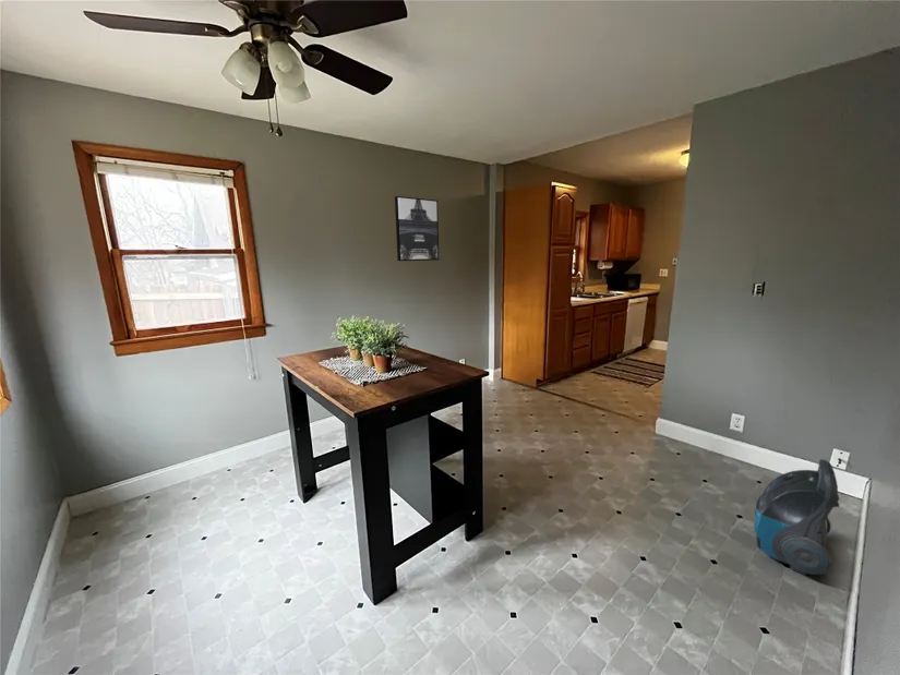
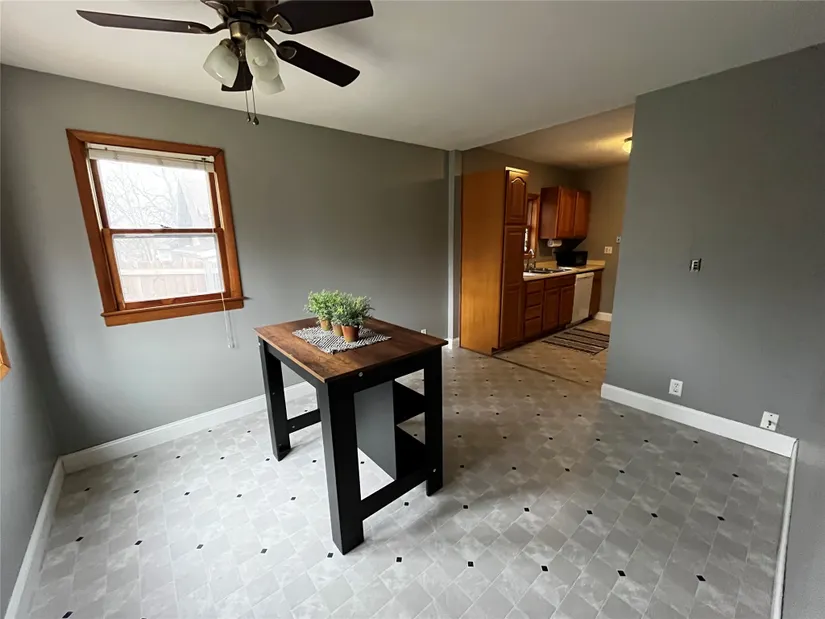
- vacuum cleaner [753,458,840,576]
- wall art [394,195,440,262]
